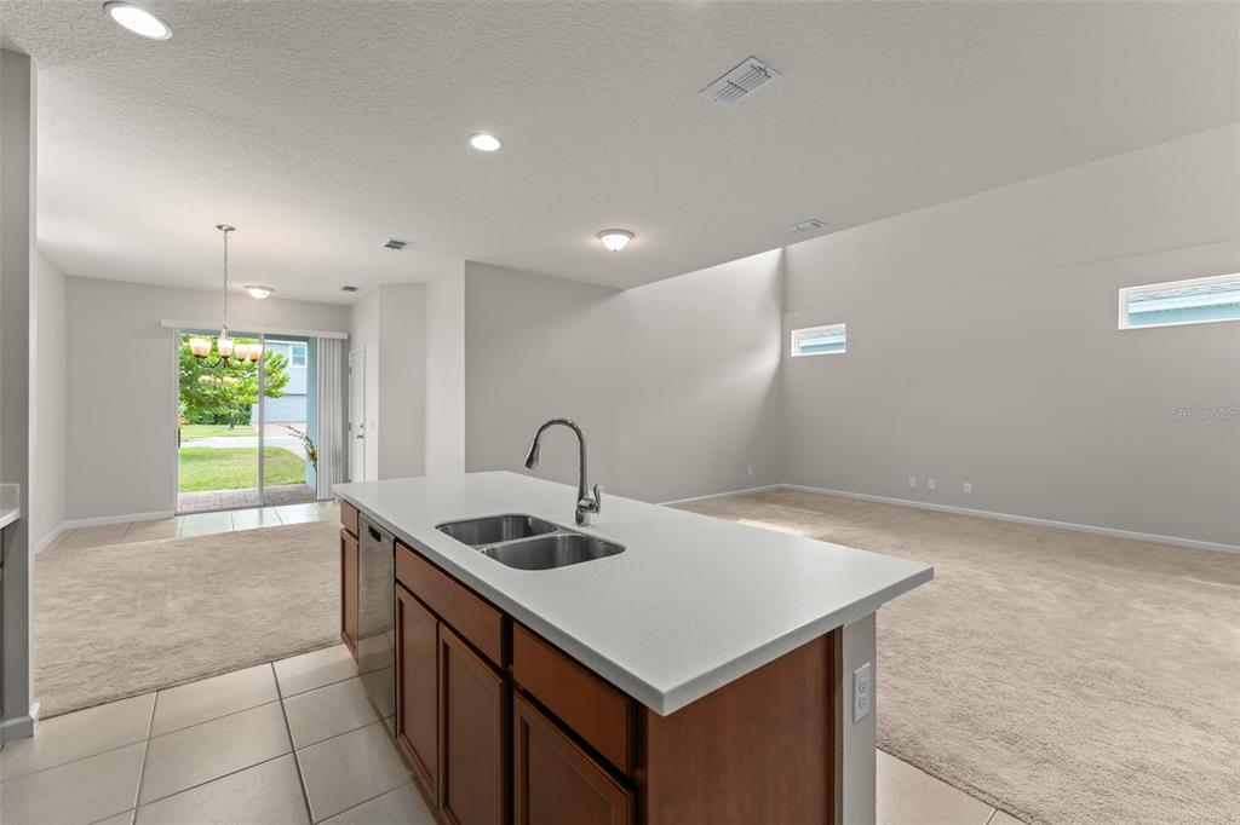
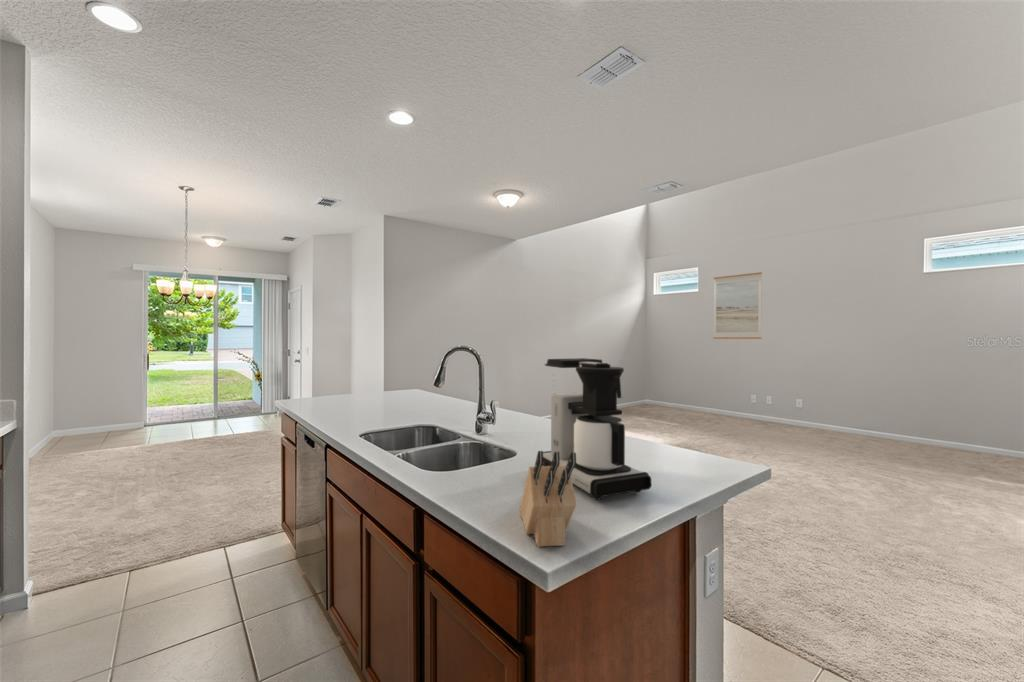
+ coffee maker [542,357,652,501]
+ knife block [519,450,577,548]
+ wall art [712,271,763,340]
